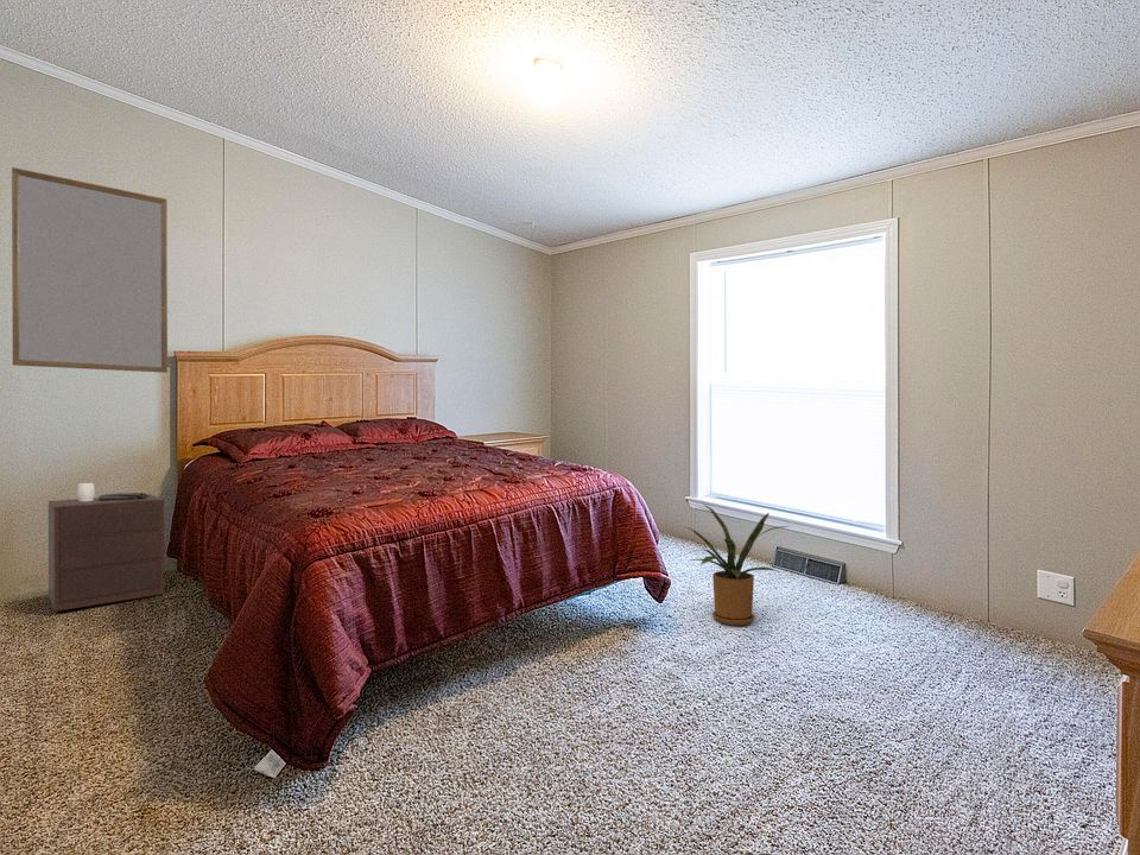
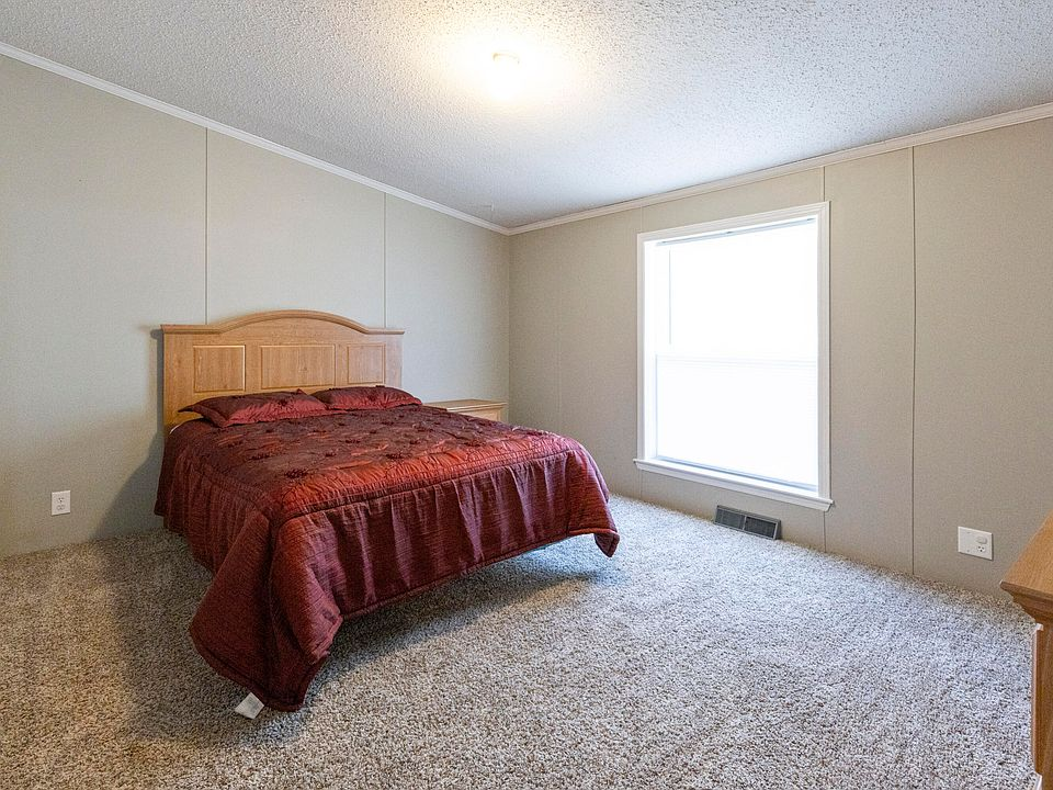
- house plant [685,502,791,626]
- home mirror [11,166,169,374]
- nightstand [48,482,165,613]
